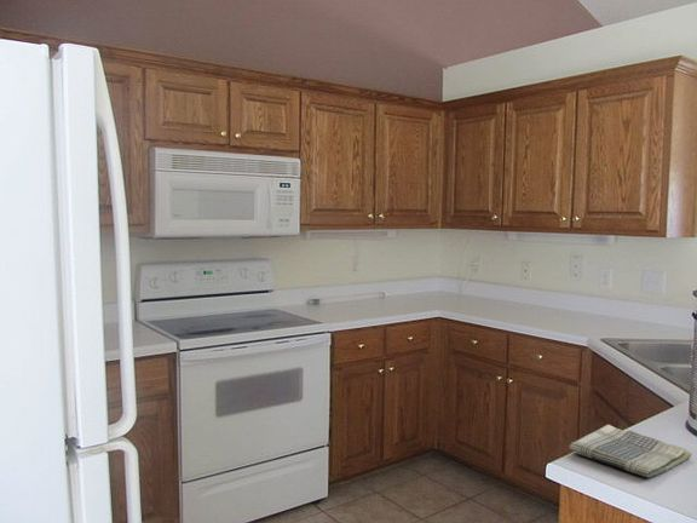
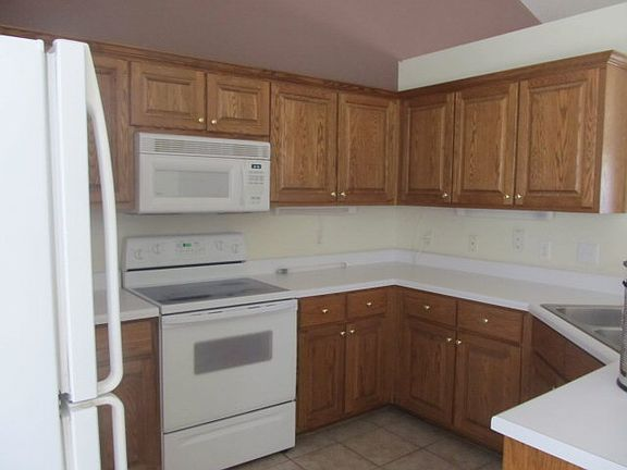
- dish towel [568,424,693,479]
